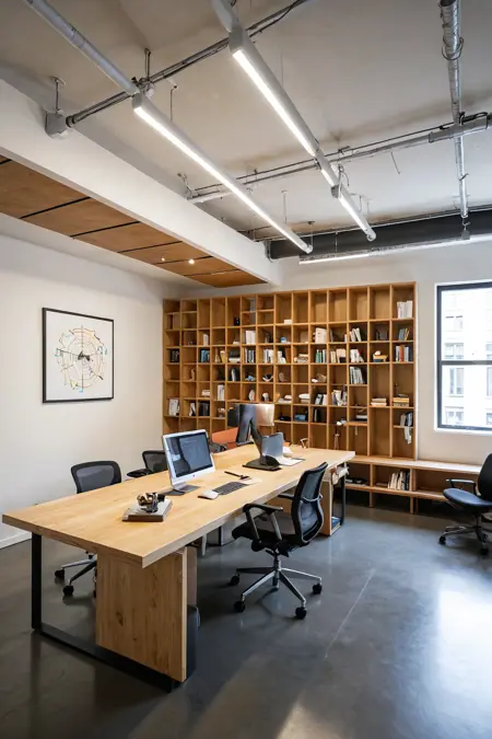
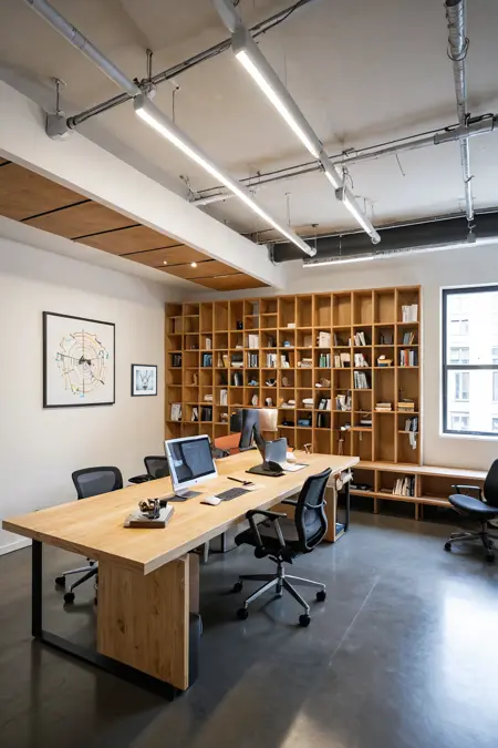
+ wall art [129,362,158,398]
